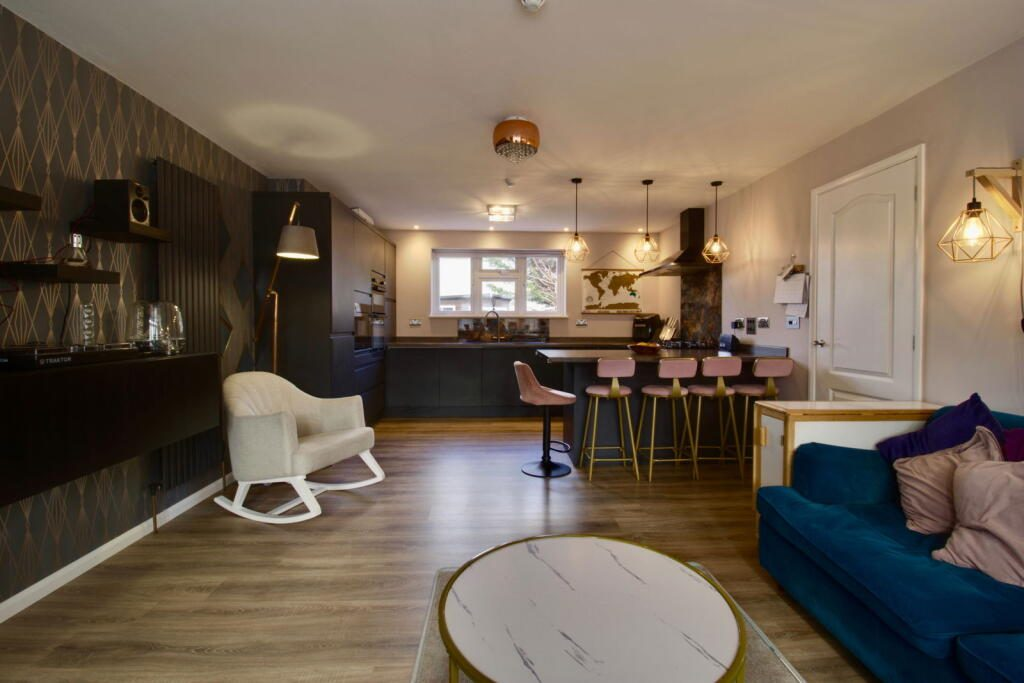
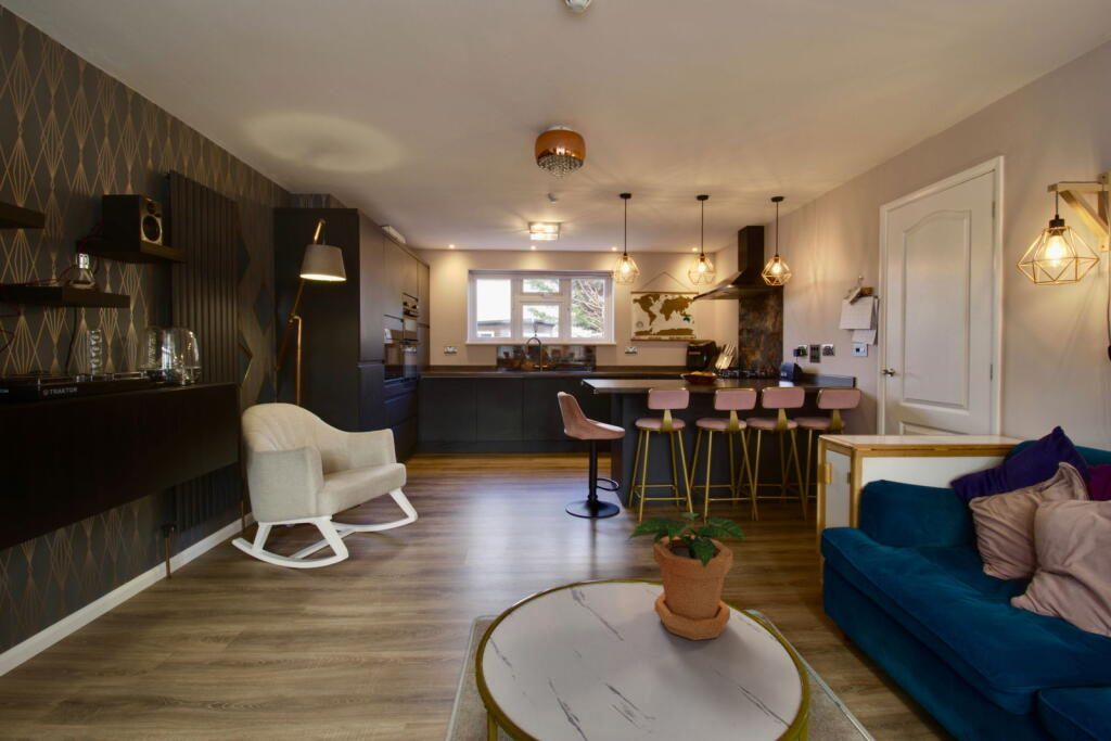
+ potted plant [626,509,745,641]
